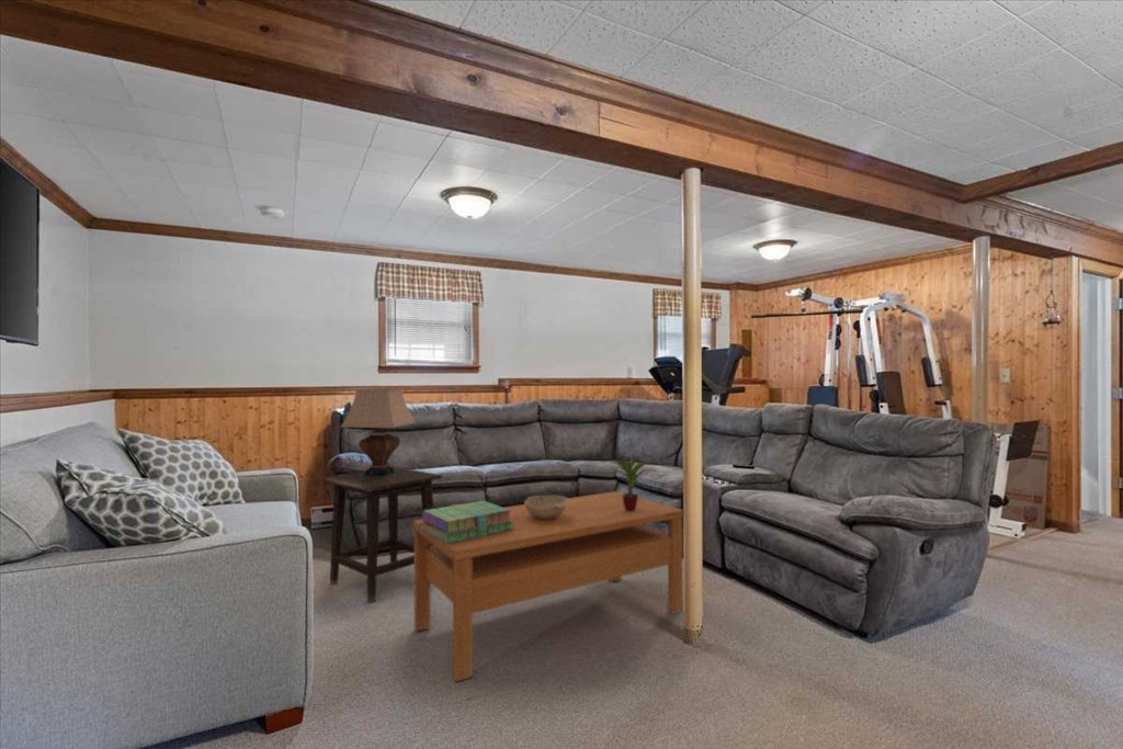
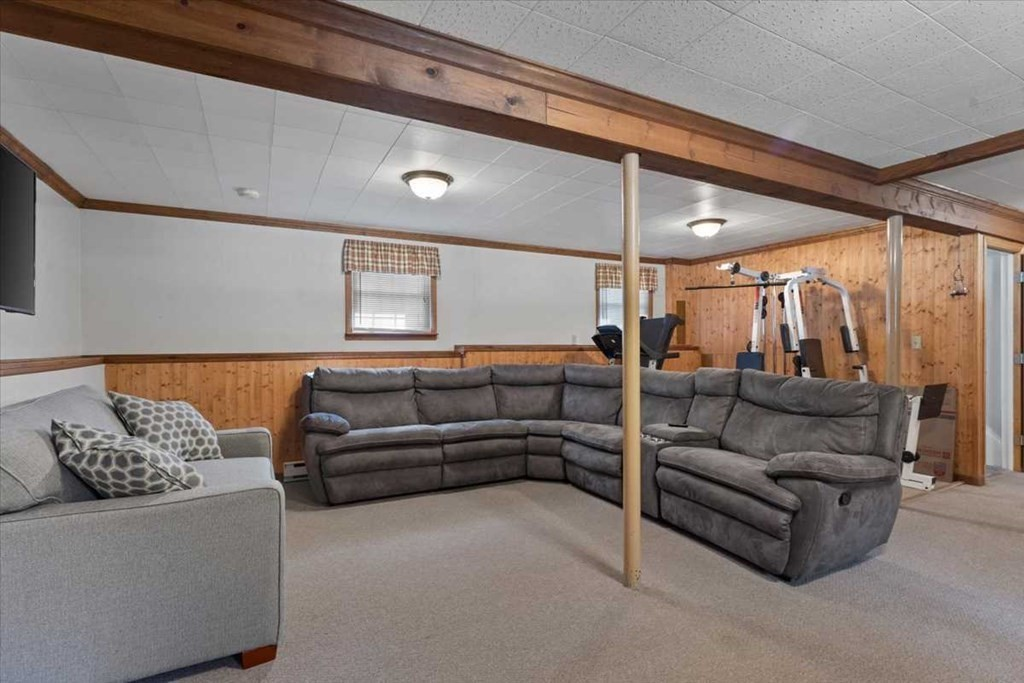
- coffee table [412,490,684,683]
- stack of books [419,500,513,544]
- table lamp [340,387,417,476]
- potted plant [611,455,650,511]
- decorative bowl [523,495,568,520]
- side table [321,466,444,604]
